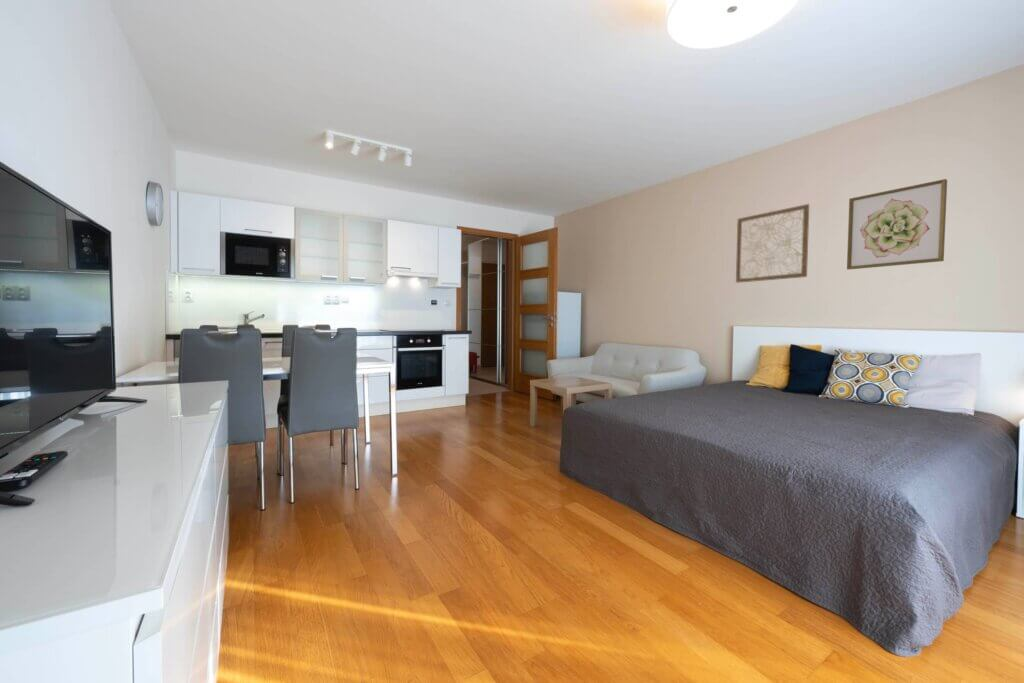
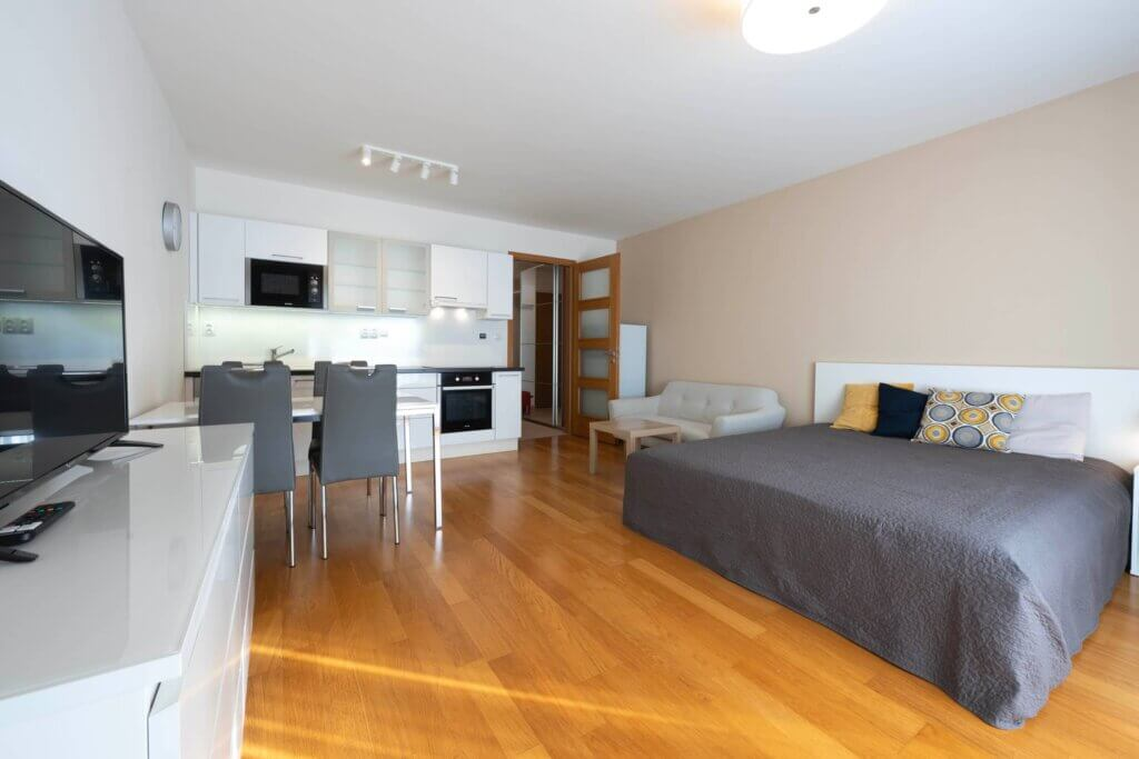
- wall art [846,178,948,271]
- wall art [735,203,810,284]
